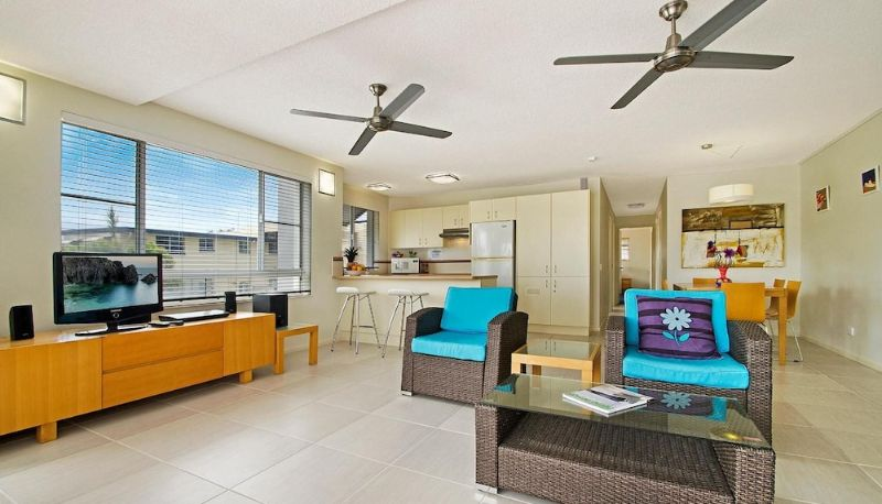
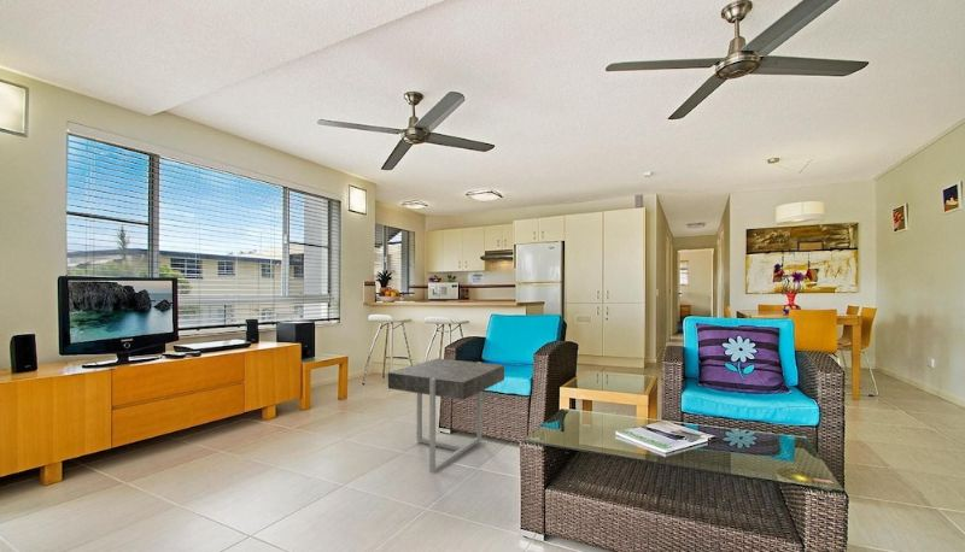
+ side table [387,357,505,474]
